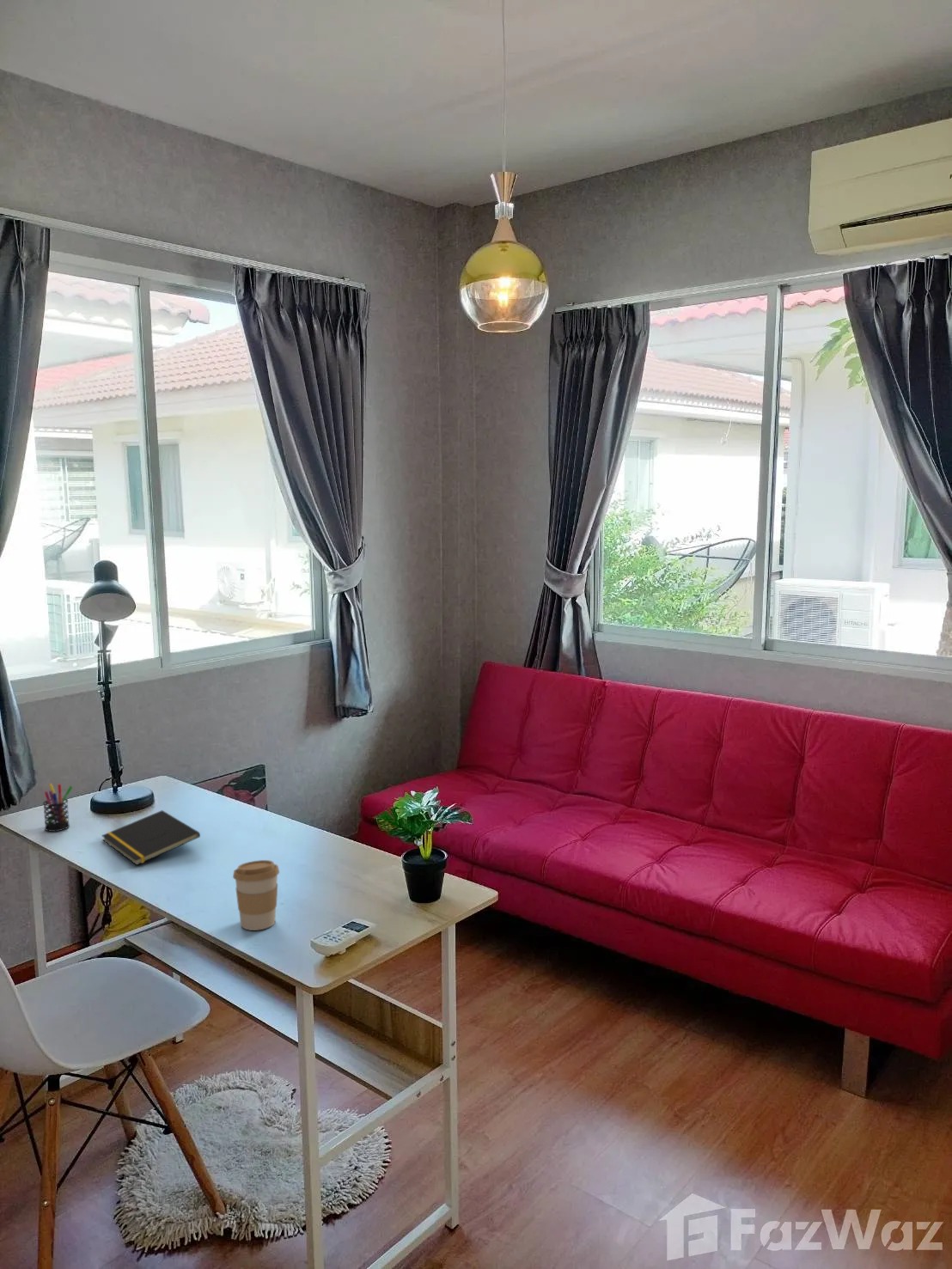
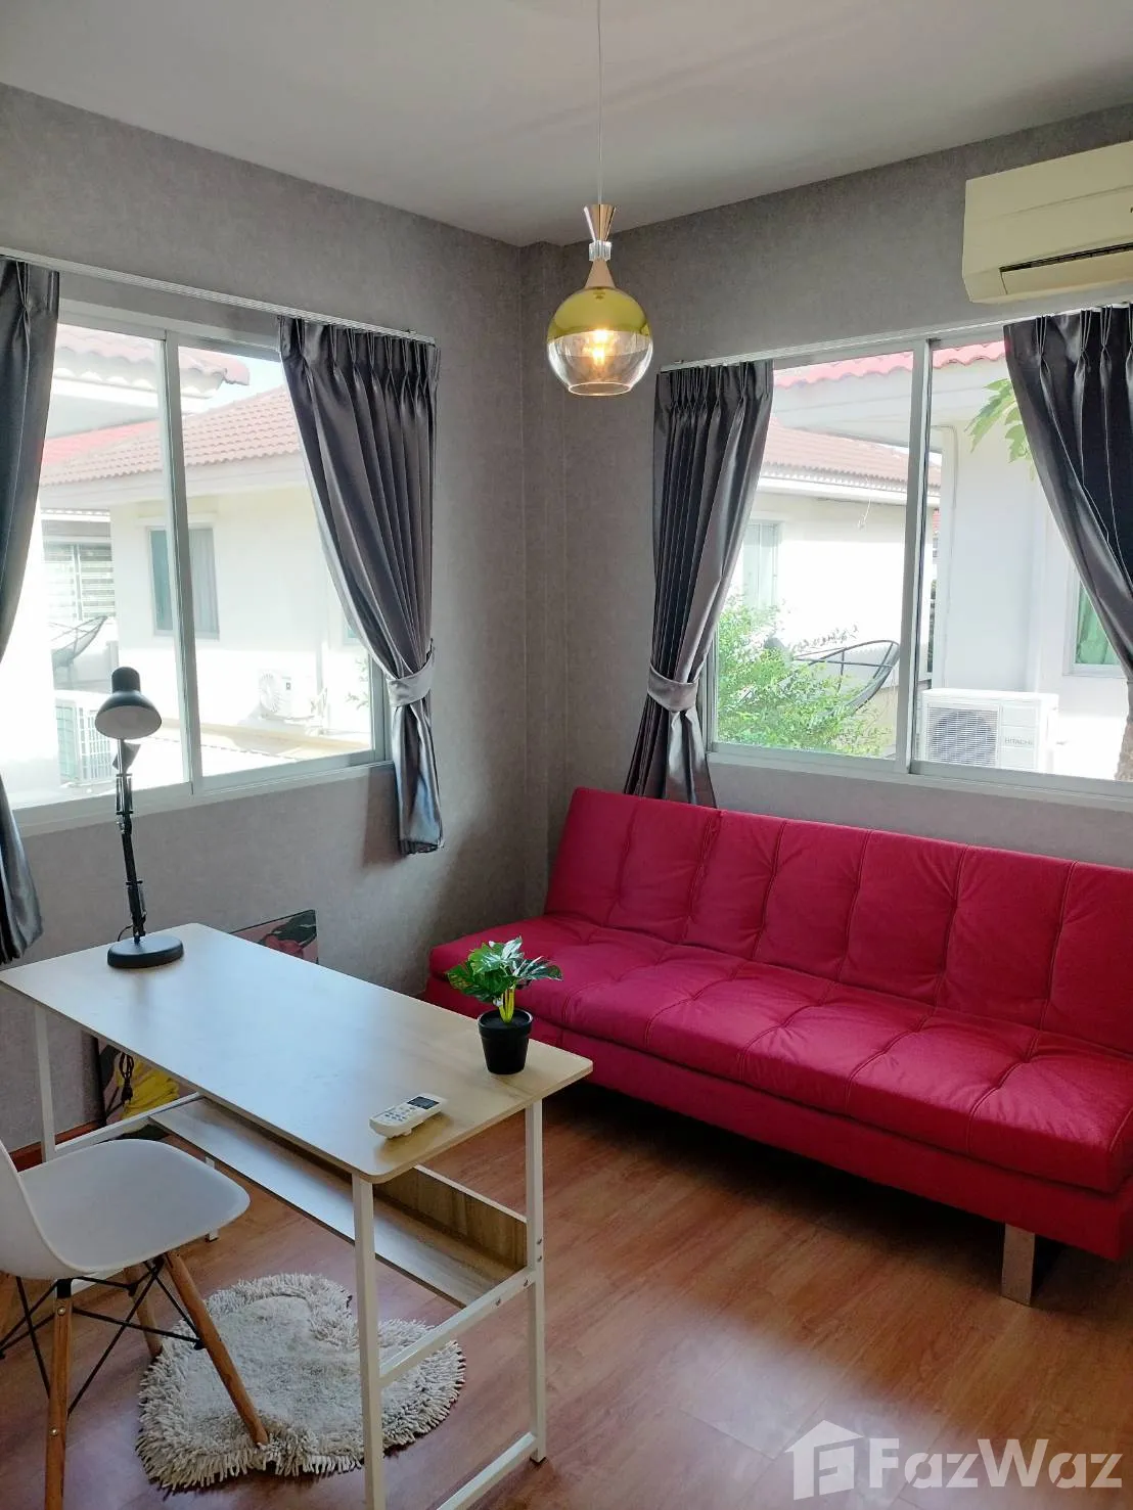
- coffee cup [232,859,280,931]
- pen holder [42,783,74,833]
- notepad [101,809,201,866]
